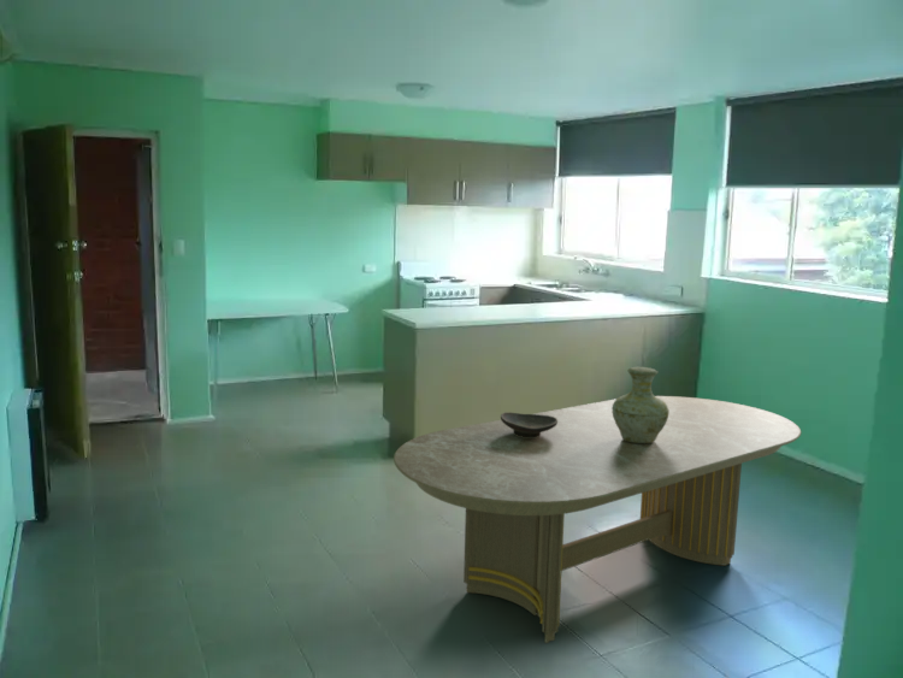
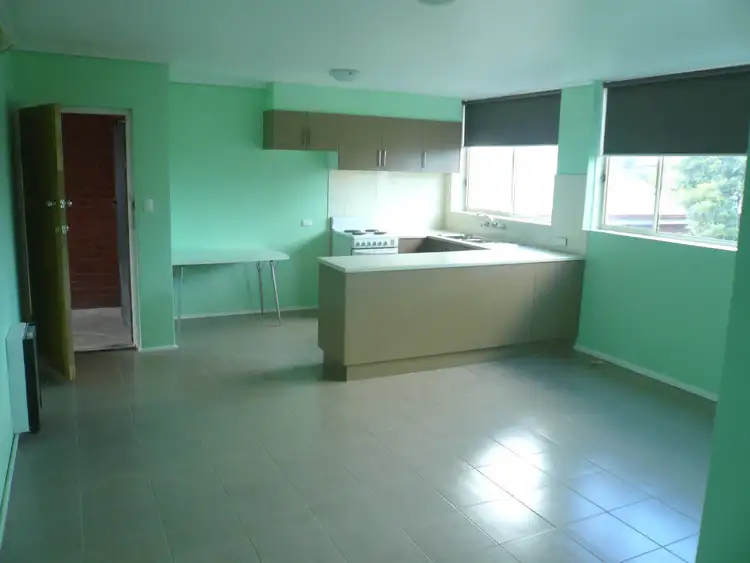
- vase [612,366,669,443]
- dining table [393,395,802,644]
- decorative bowl [500,411,557,437]
